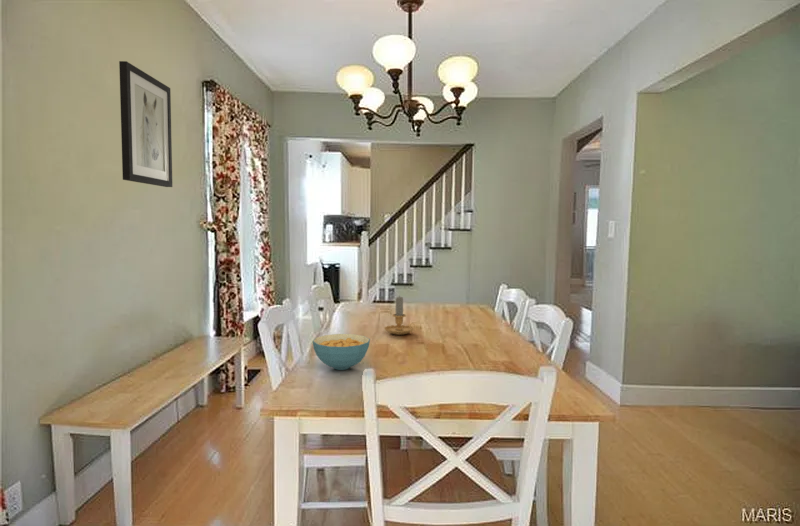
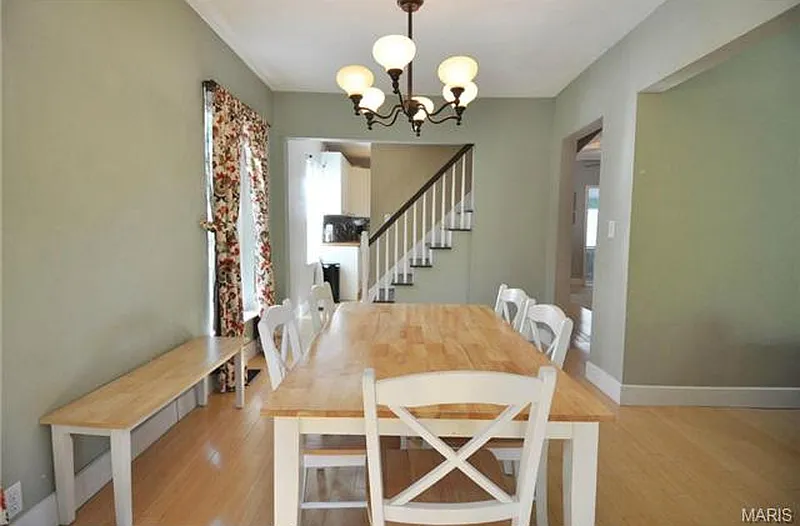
- cereal bowl [312,333,371,371]
- candle [383,294,416,336]
- wall art [118,60,173,188]
